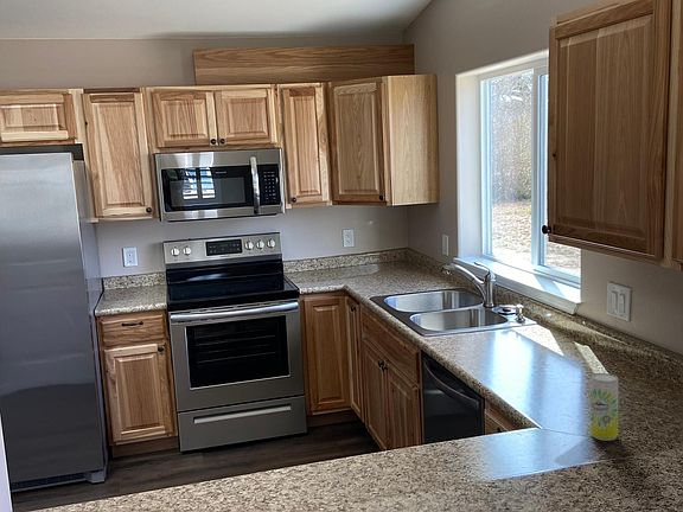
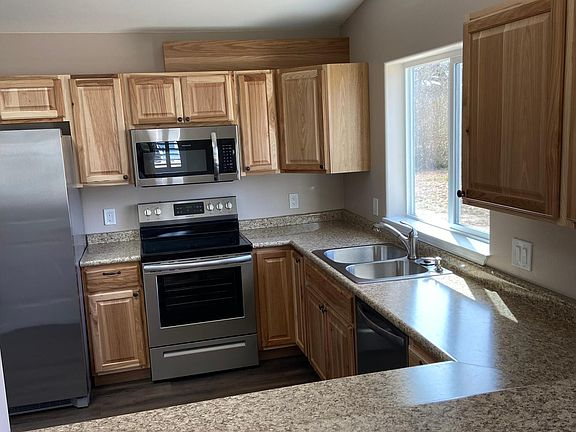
- beverage can [589,372,619,442]
